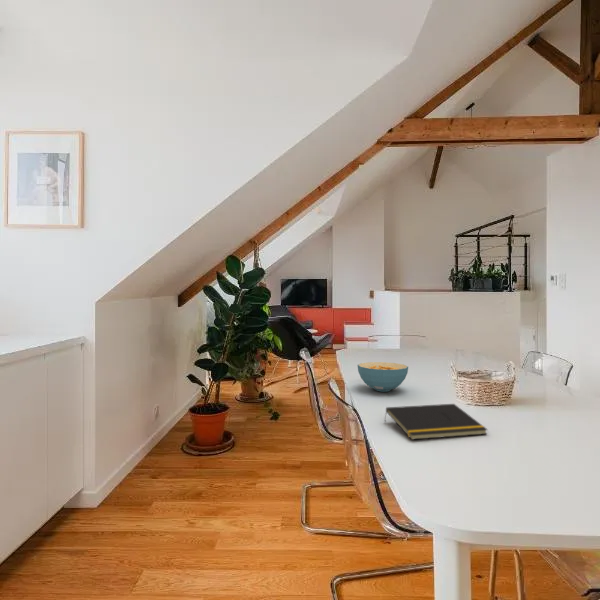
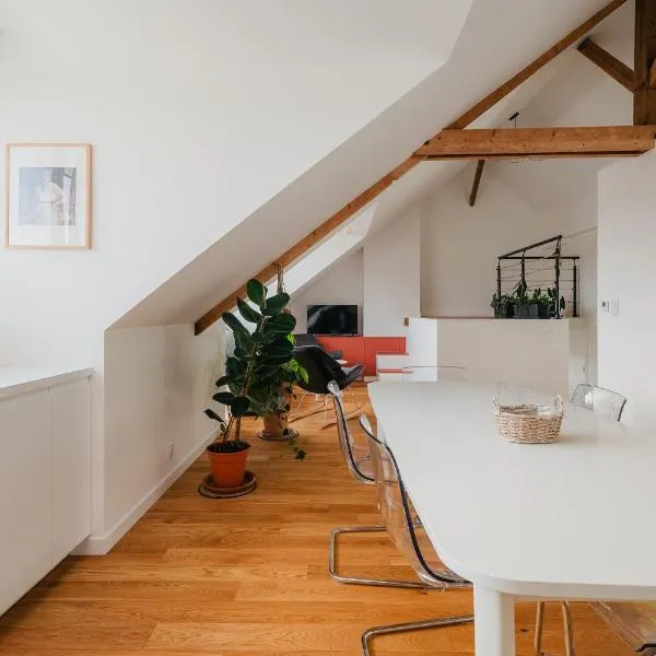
- cereal bowl [357,361,409,393]
- notepad [383,403,489,441]
